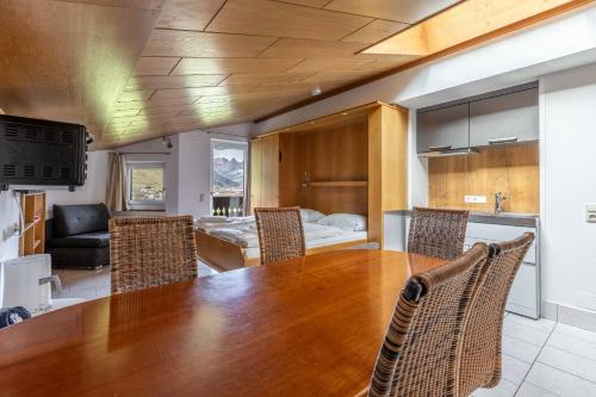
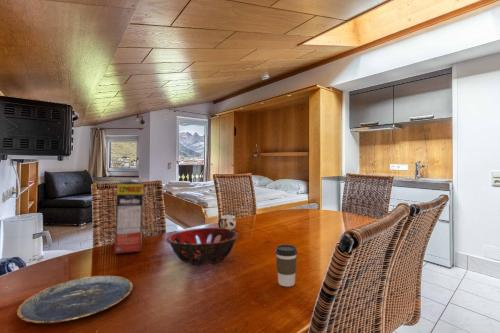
+ coffee cup [274,244,298,287]
+ decorative bowl [166,227,240,265]
+ plate [16,275,134,325]
+ mug [217,212,237,230]
+ cereal box [114,178,144,255]
